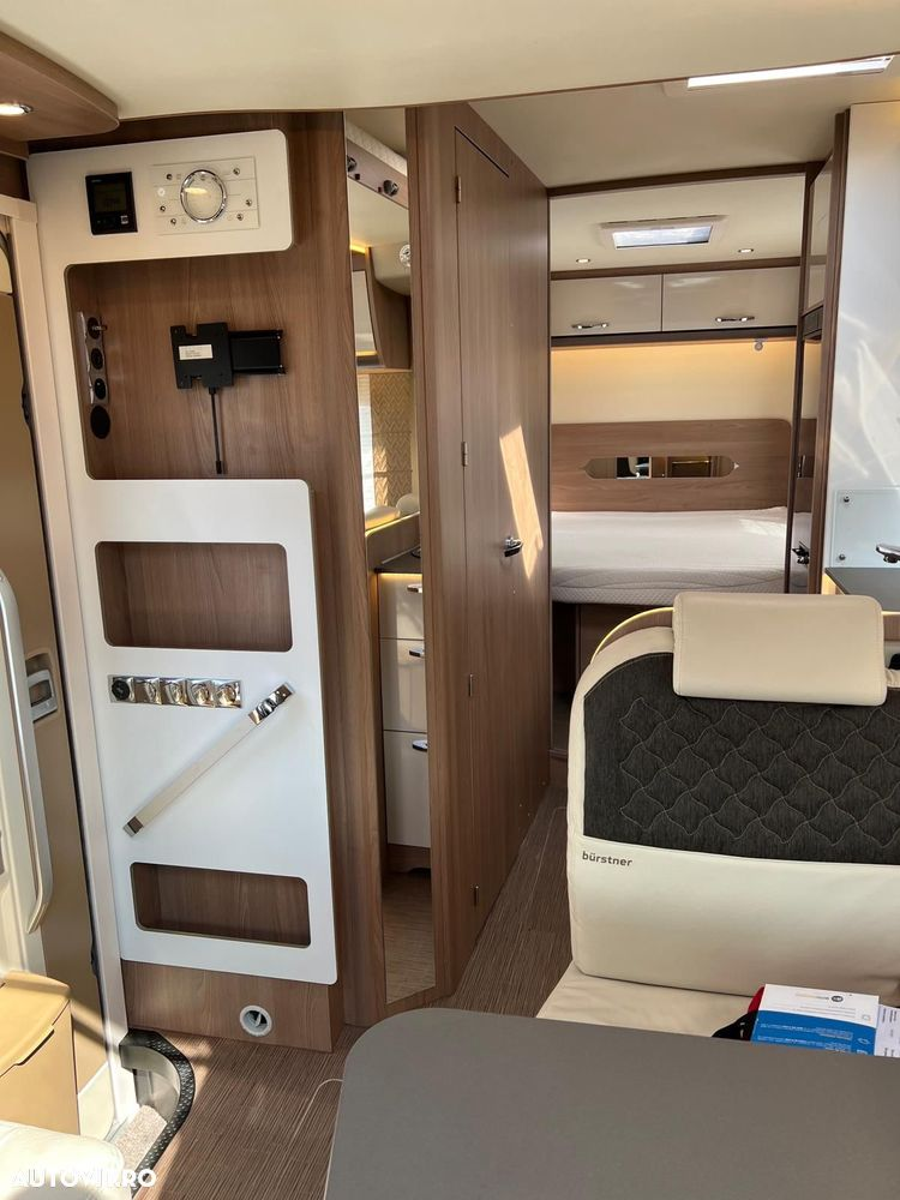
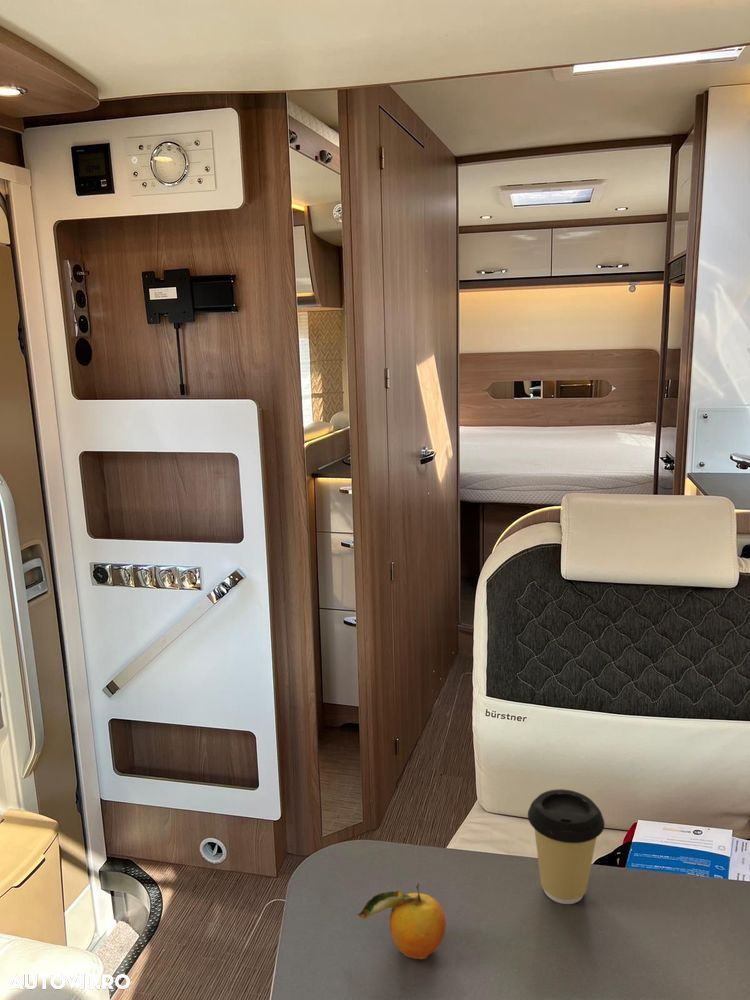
+ fruit [356,882,447,960]
+ coffee cup [527,788,606,905]
